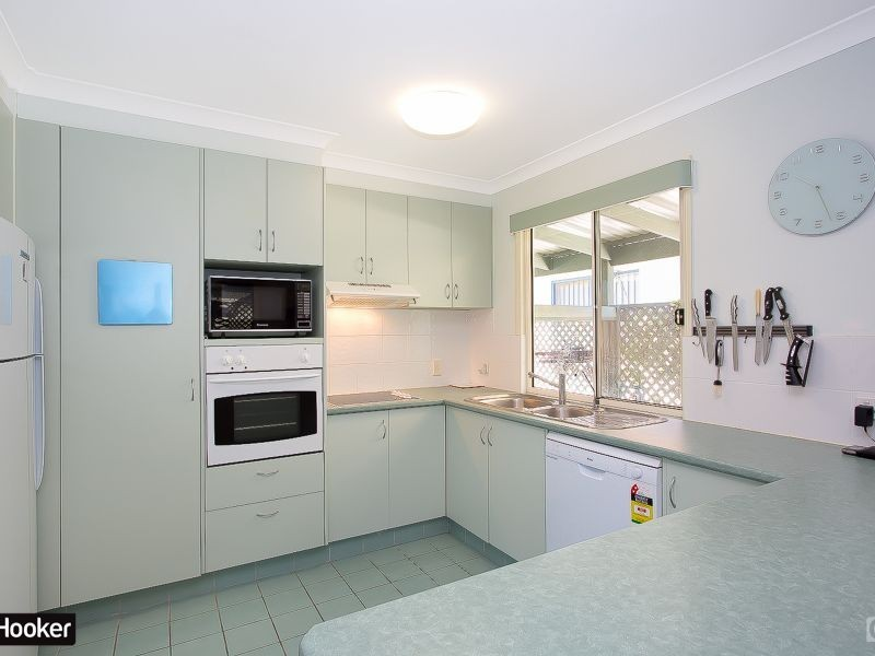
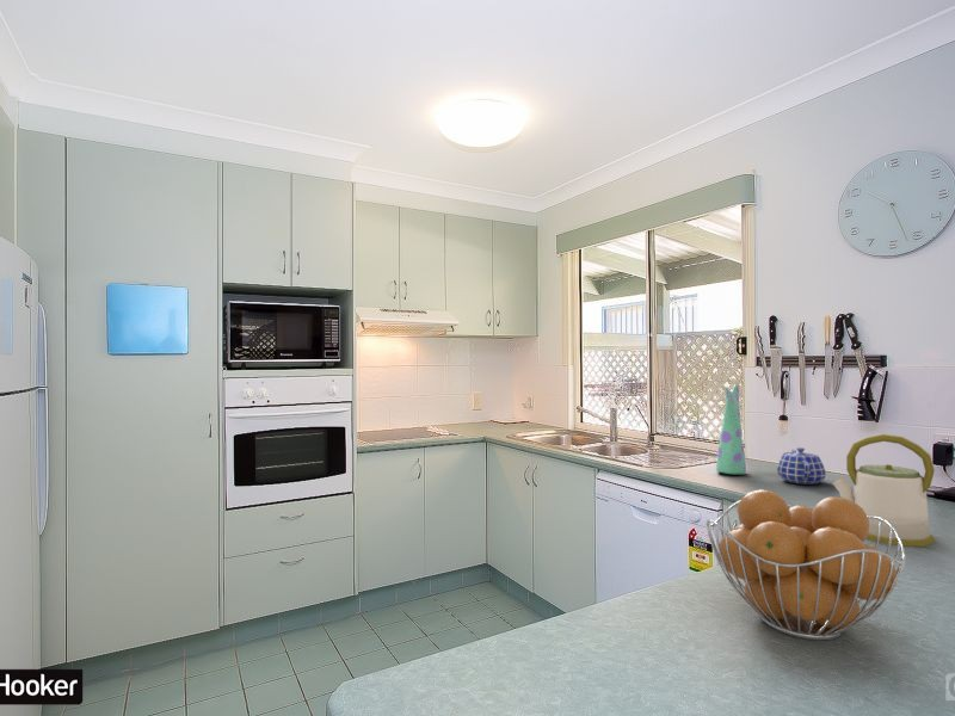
+ fruit basket [706,488,907,641]
+ teapot [776,446,827,486]
+ kettle [832,433,936,548]
+ vase [715,383,747,476]
